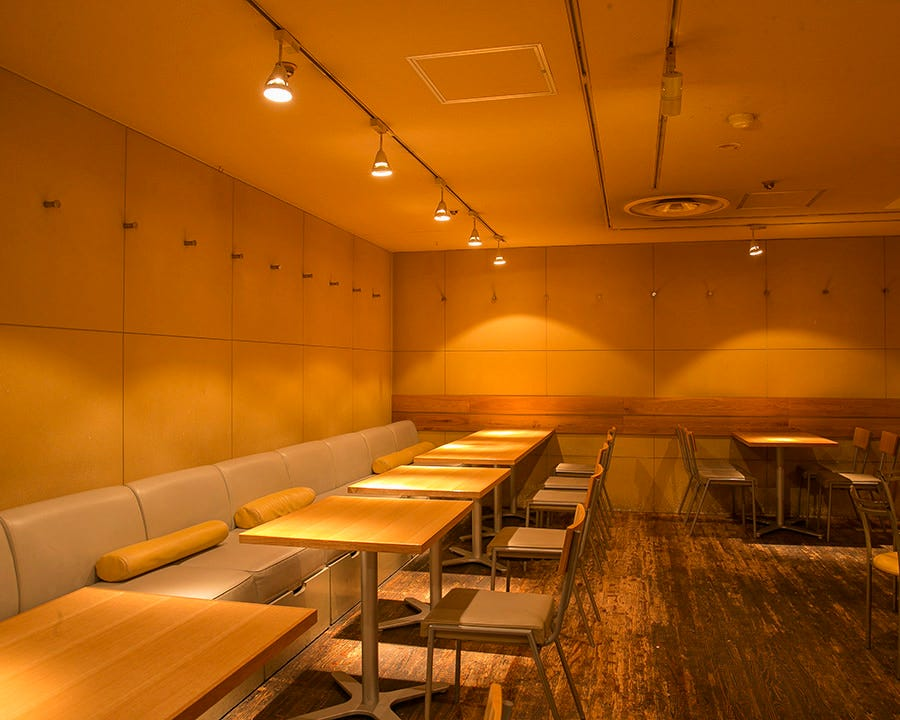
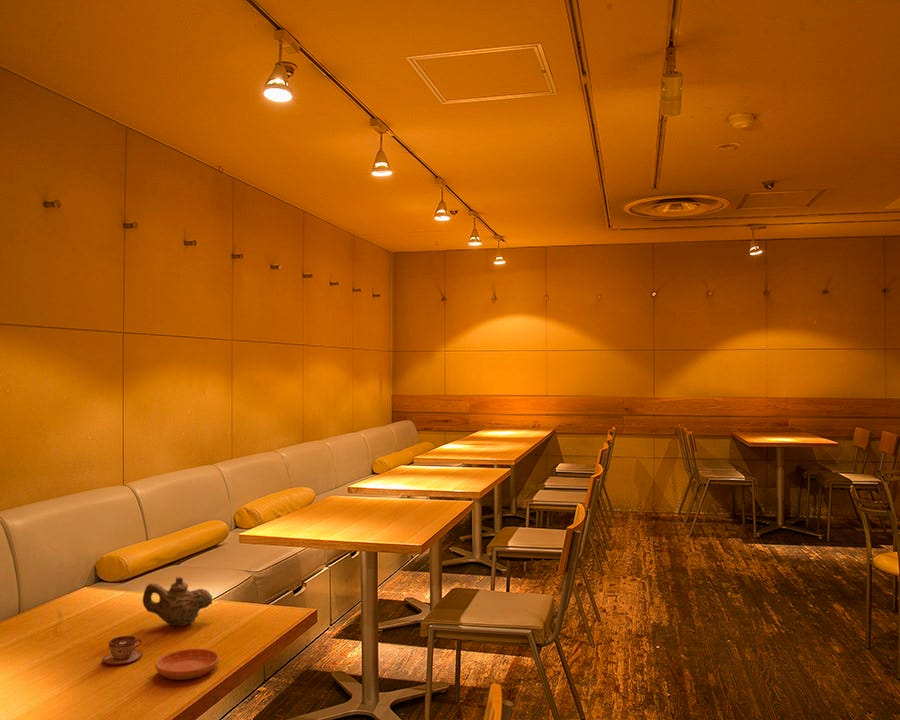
+ saucer [154,648,220,681]
+ teapot [142,576,214,627]
+ teacup [101,635,143,666]
